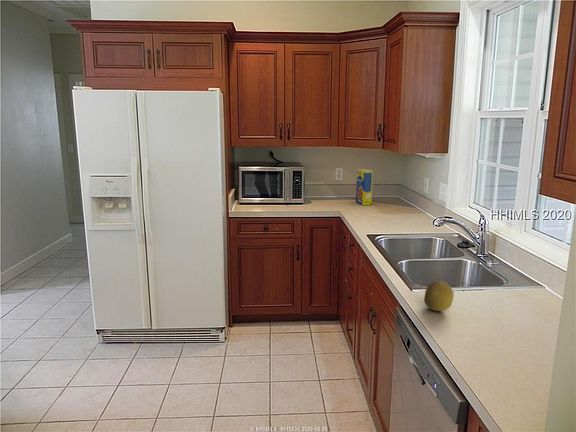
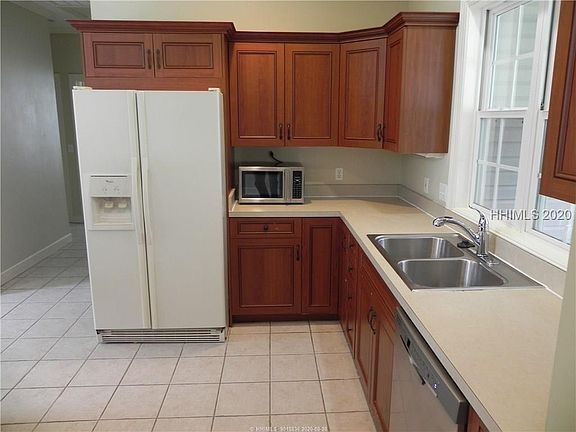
- fruit [423,280,455,312]
- legume [355,168,374,206]
